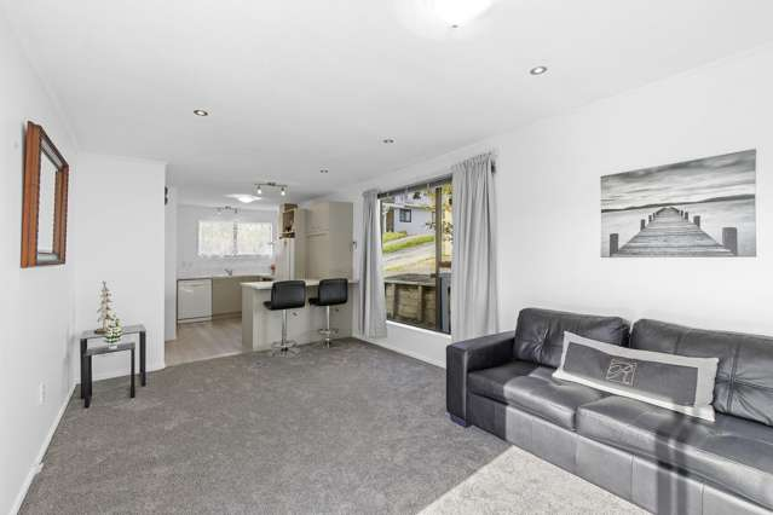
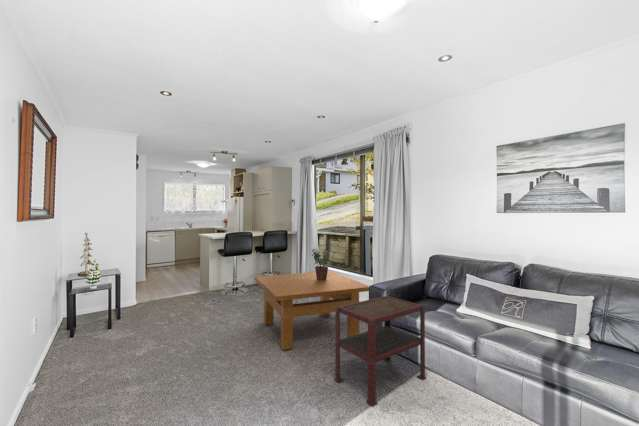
+ side table [333,295,427,407]
+ potted plant [311,248,330,280]
+ table [254,270,371,351]
